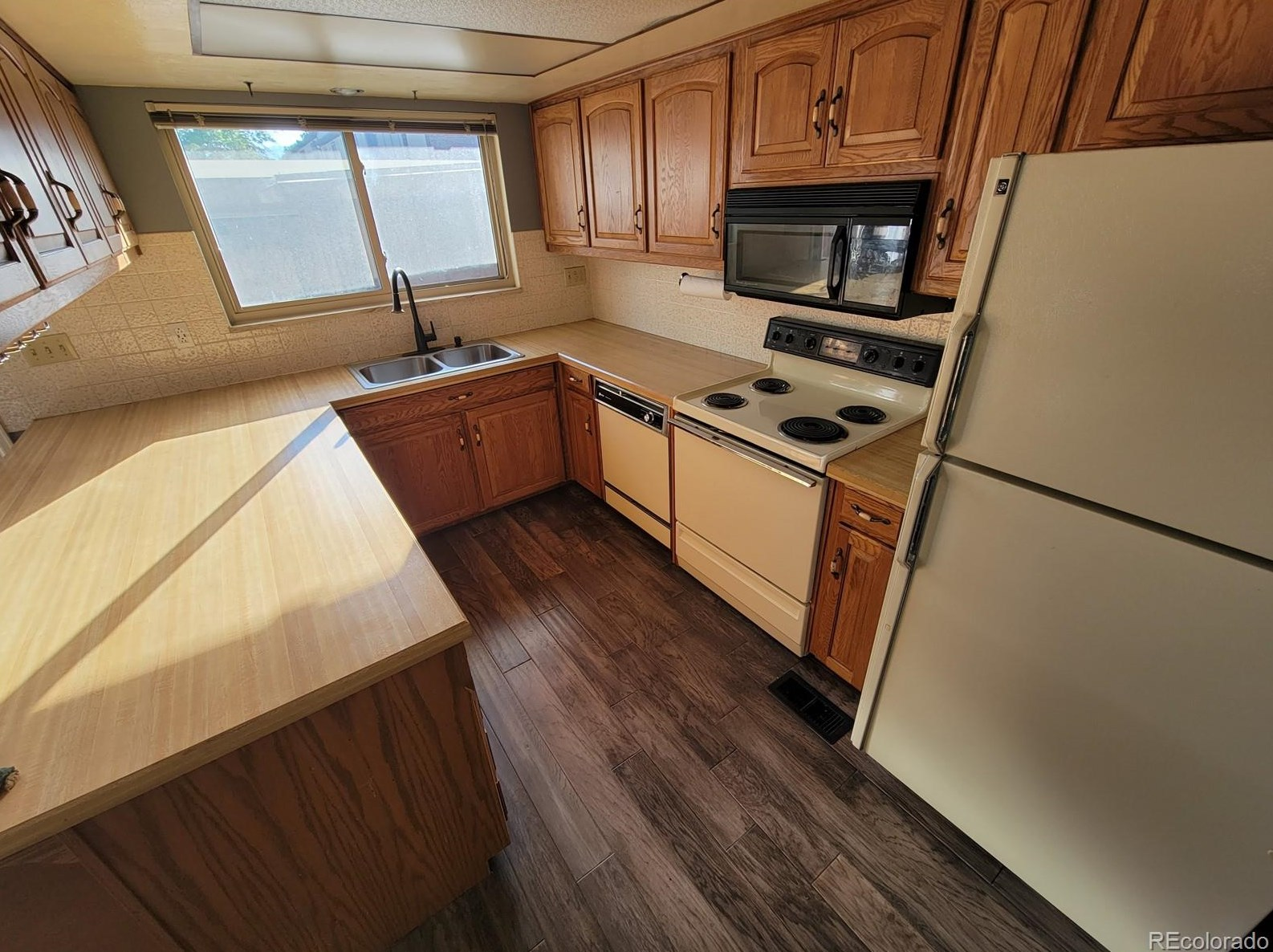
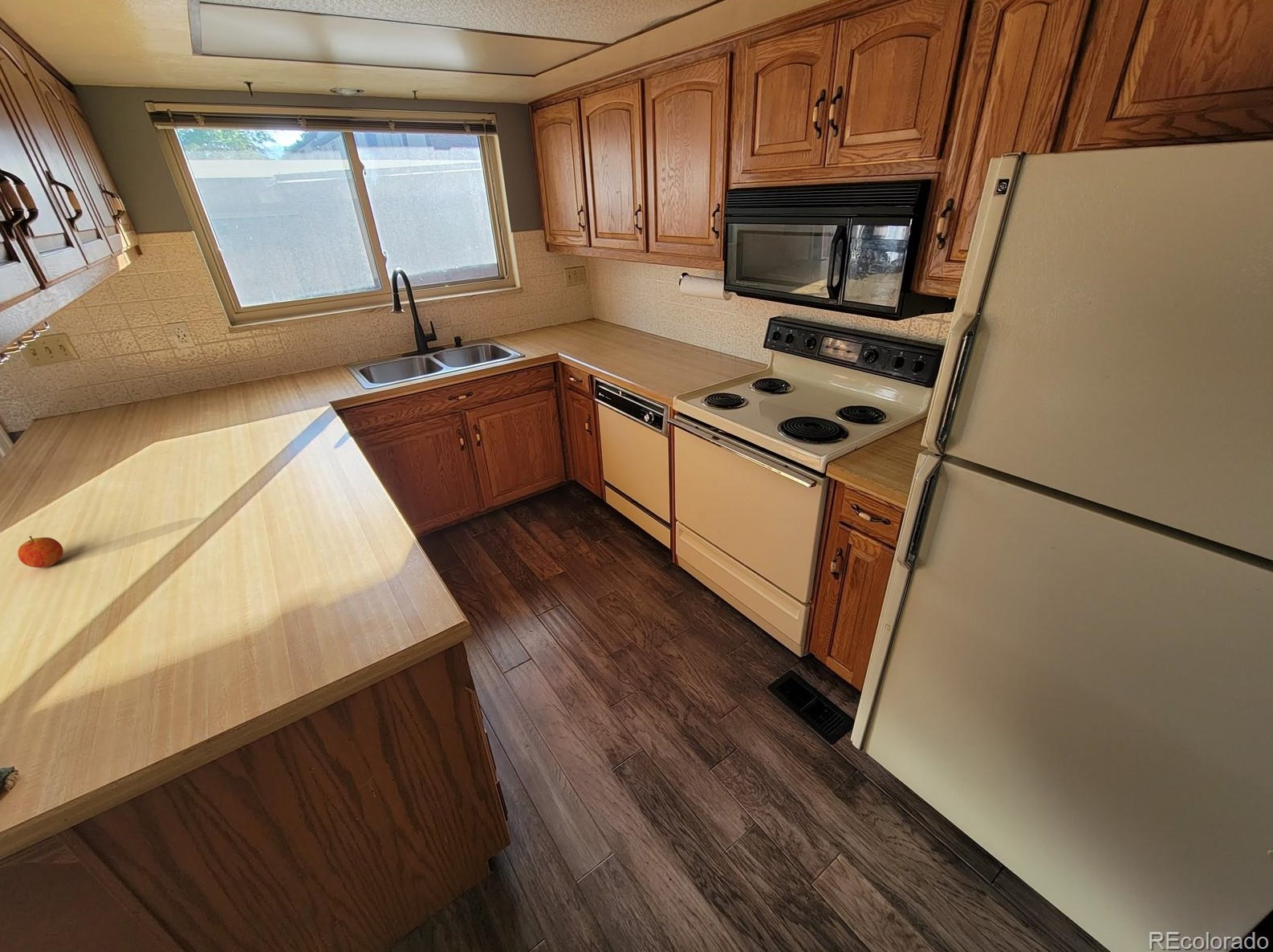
+ fruit [17,535,64,568]
